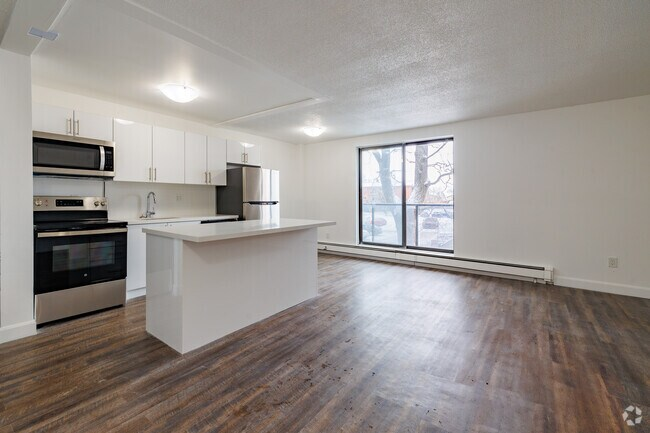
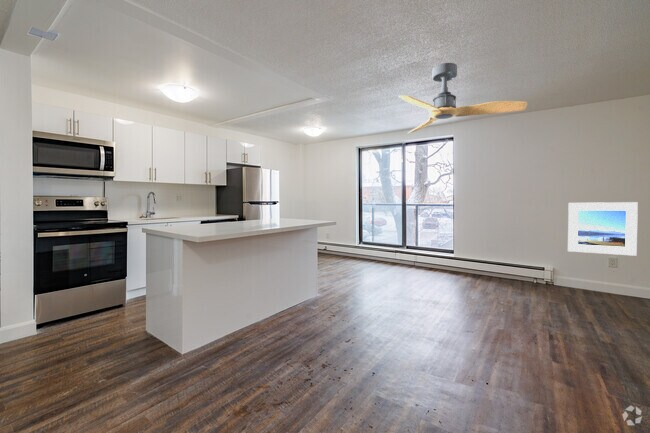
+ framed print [567,201,639,257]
+ ceiling fan [397,62,528,134]
